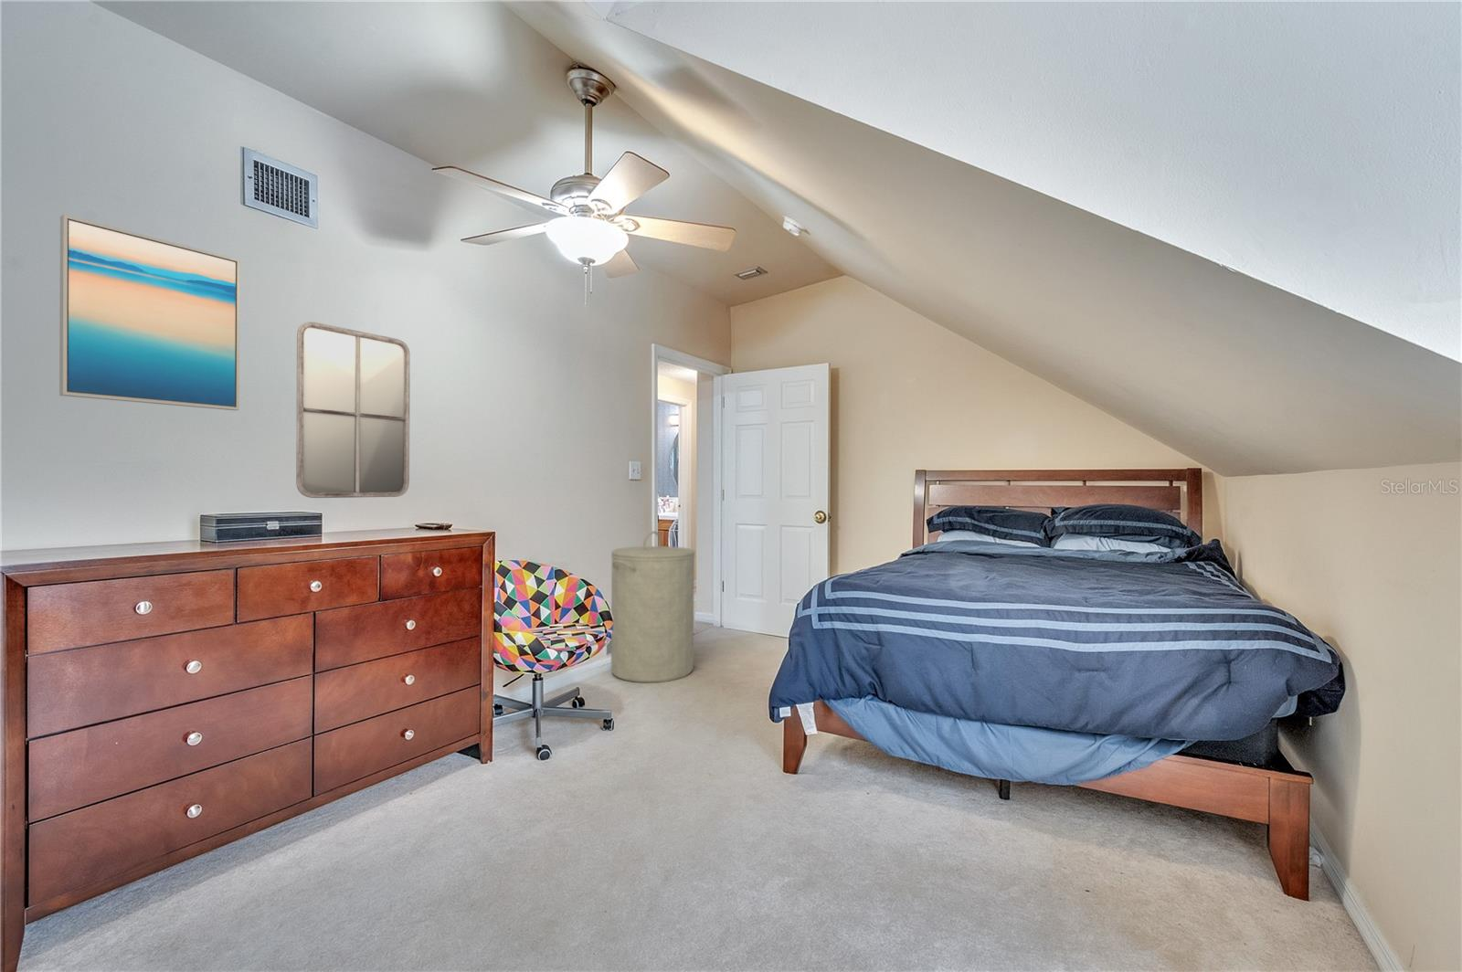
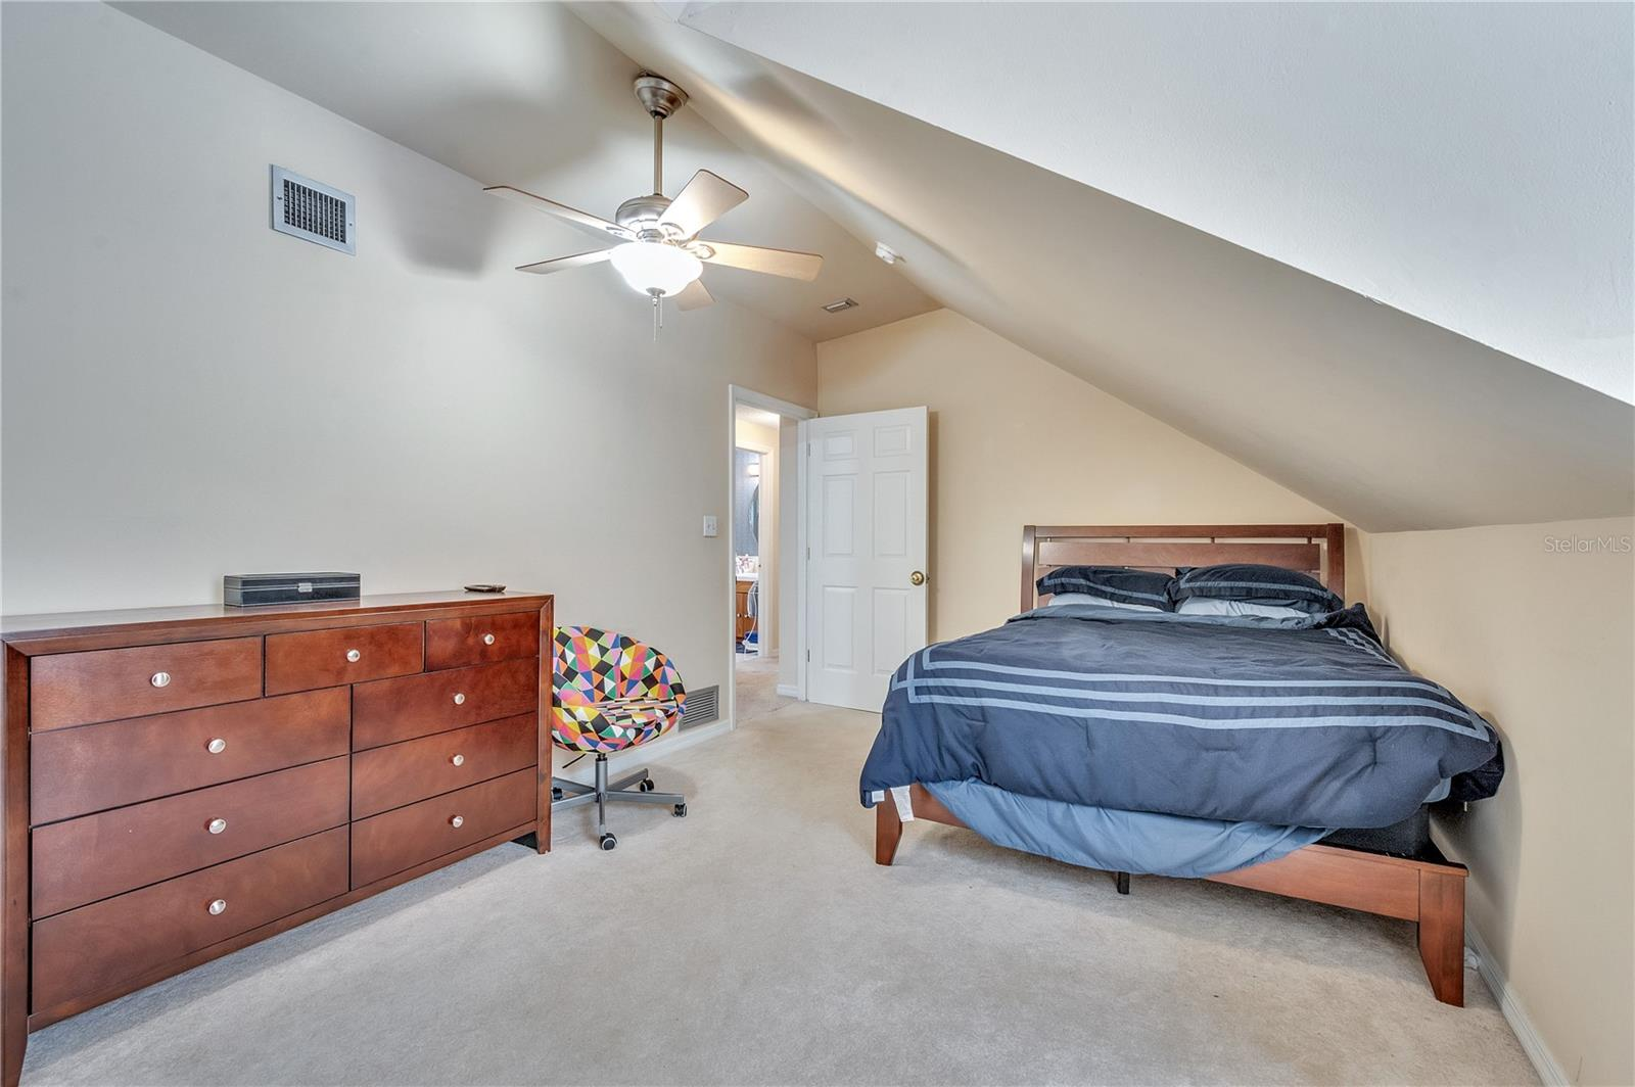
- laundry hamper [611,529,696,683]
- home mirror [295,321,411,499]
- wall art [59,214,241,411]
